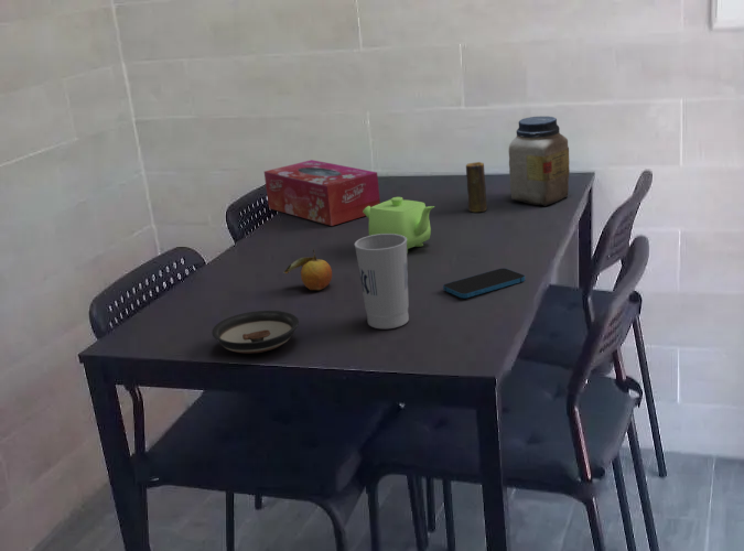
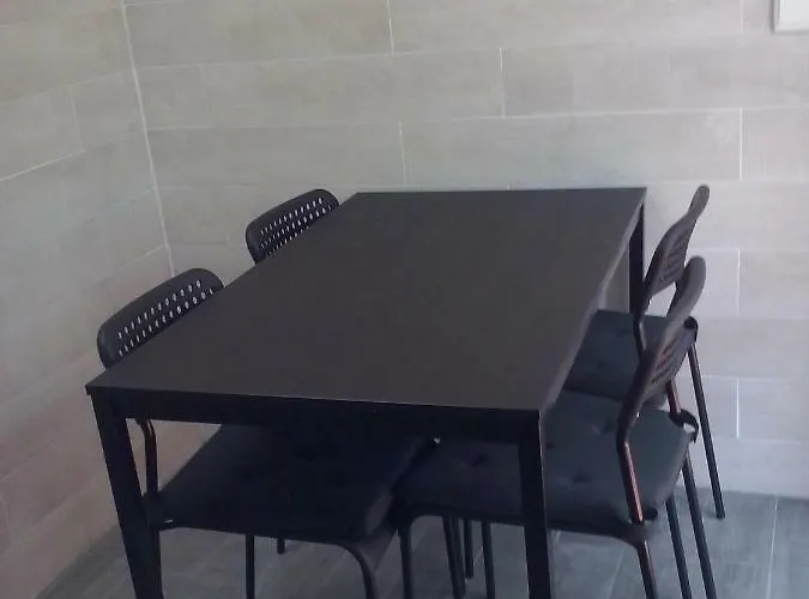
- tissue box [263,159,381,227]
- jar [508,116,571,207]
- fruit [282,248,333,291]
- cup [354,234,410,329]
- candle [465,161,488,213]
- teapot [363,196,435,255]
- smartphone [442,267,526,299]
- saucer [211,310,300,355]
